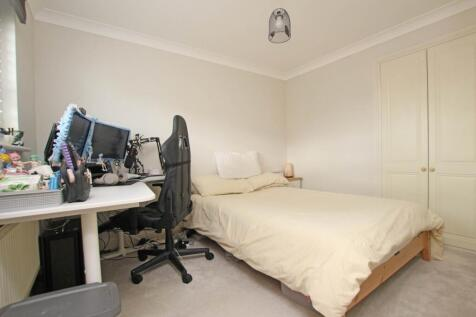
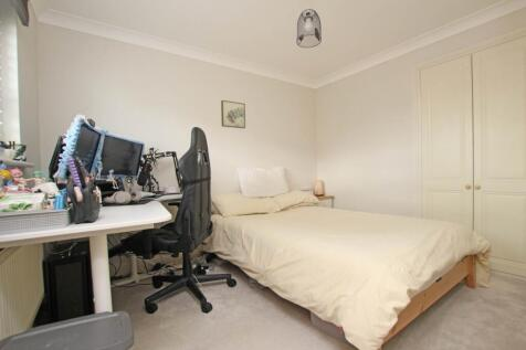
+ wall art [220,99,246,129]
